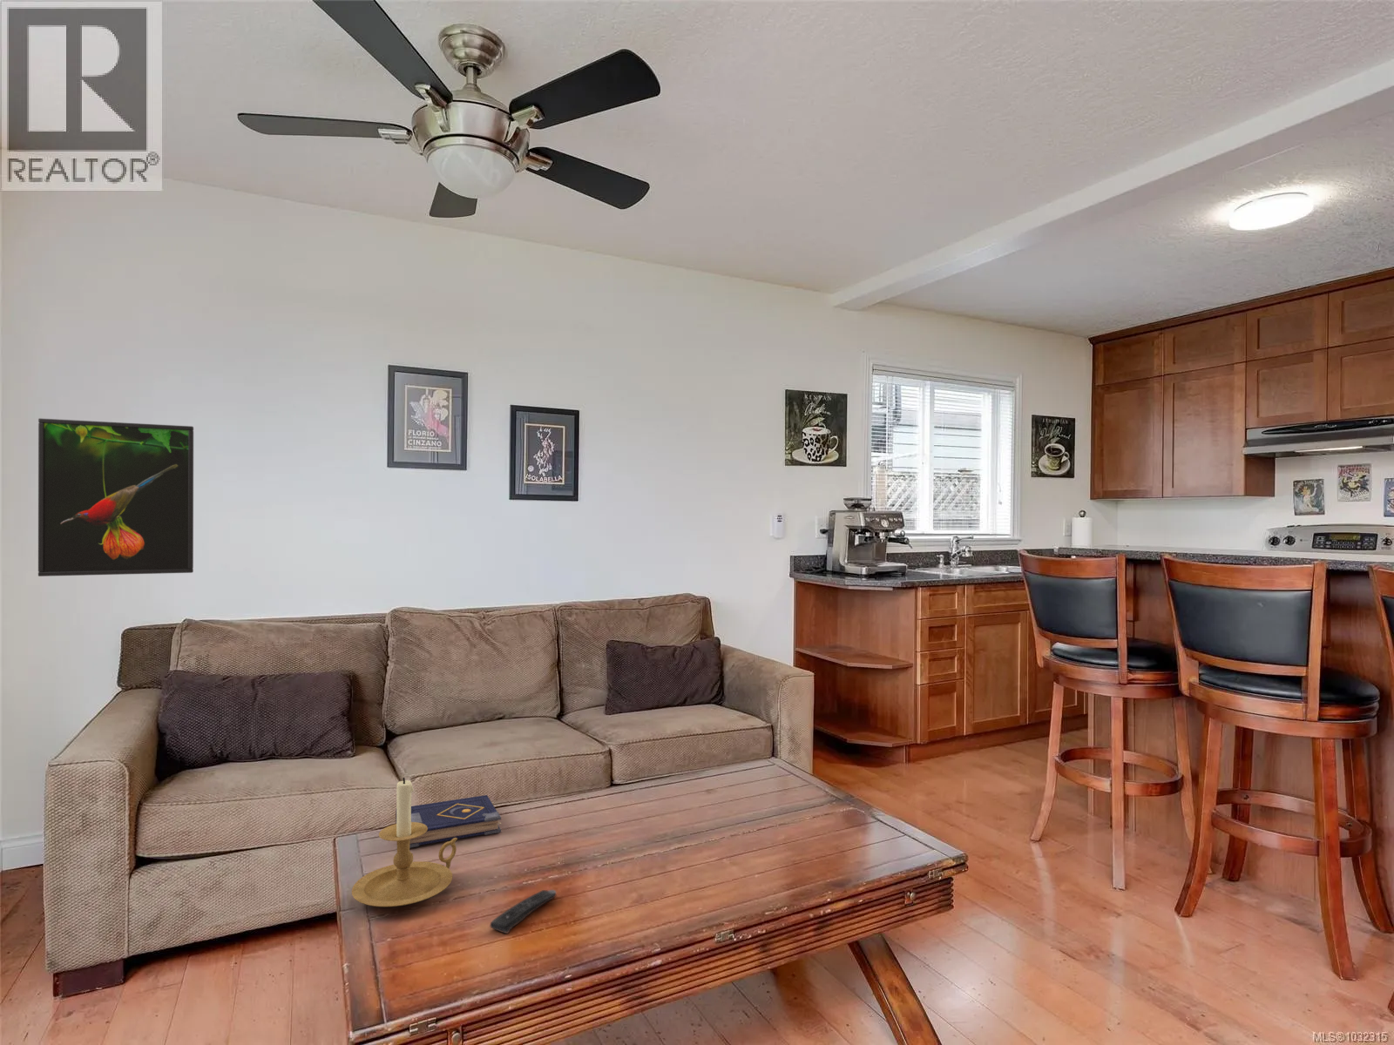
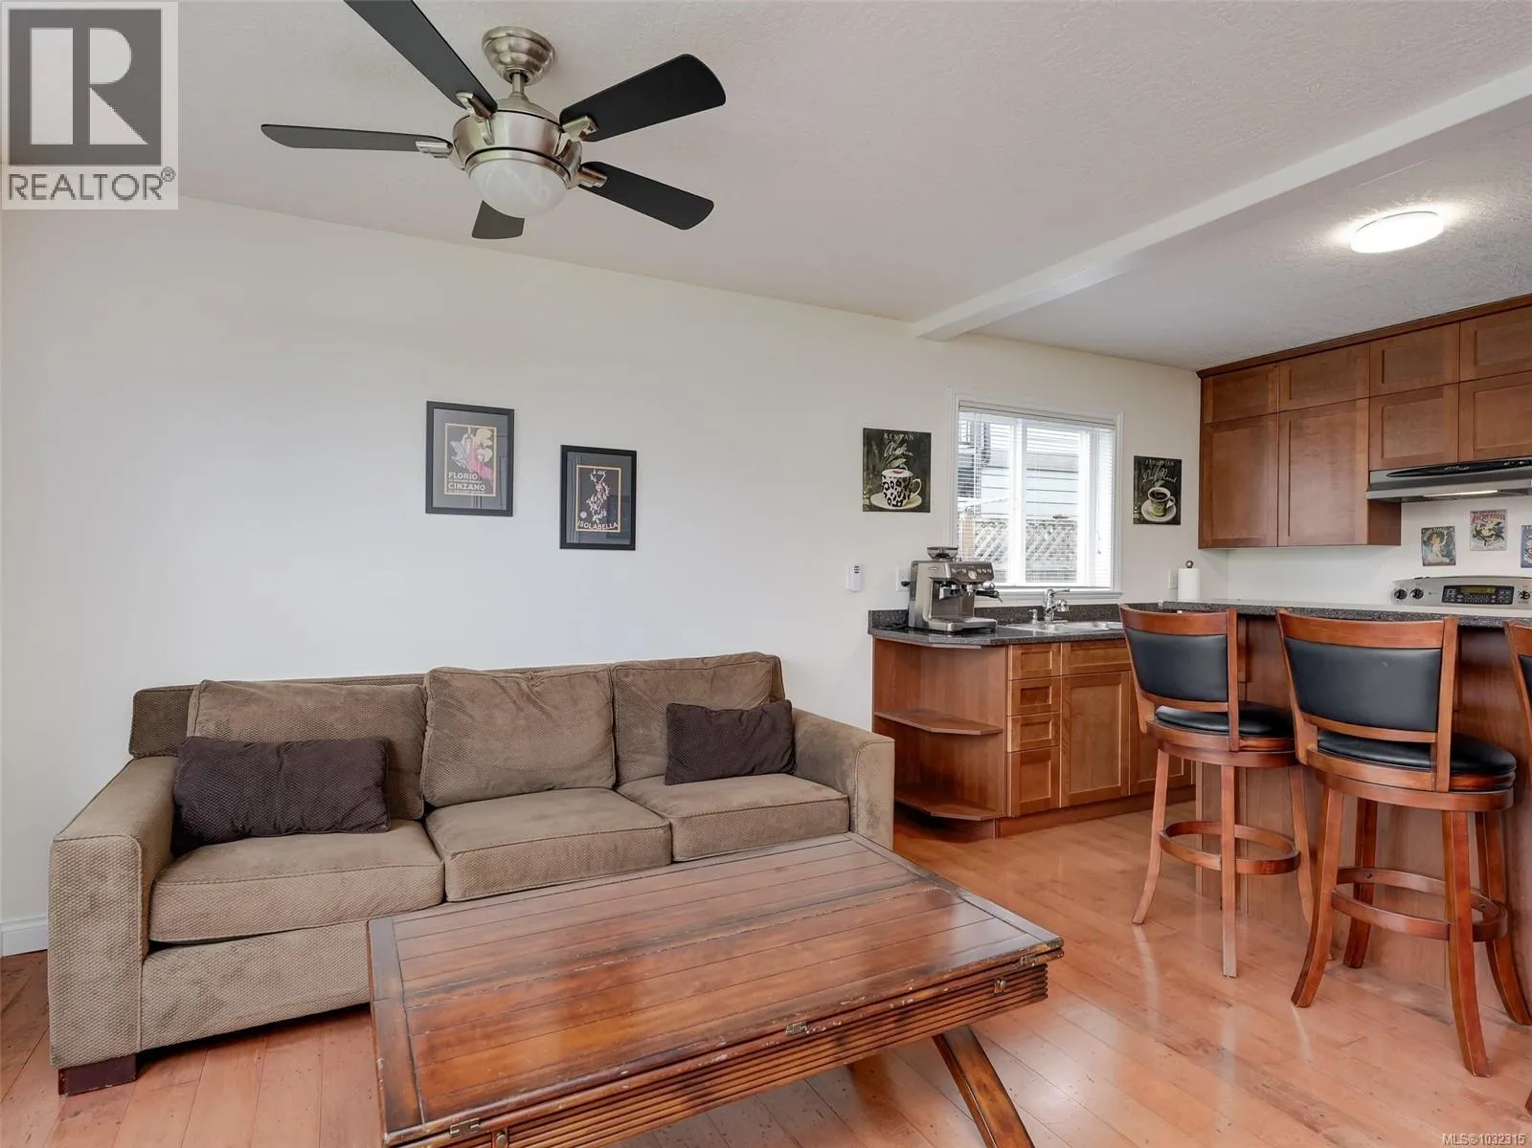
- remote control [488,889,557,934]
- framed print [37,417,194,577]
- book [395,795,502,850]
- candle holder [351,777,459,908]
